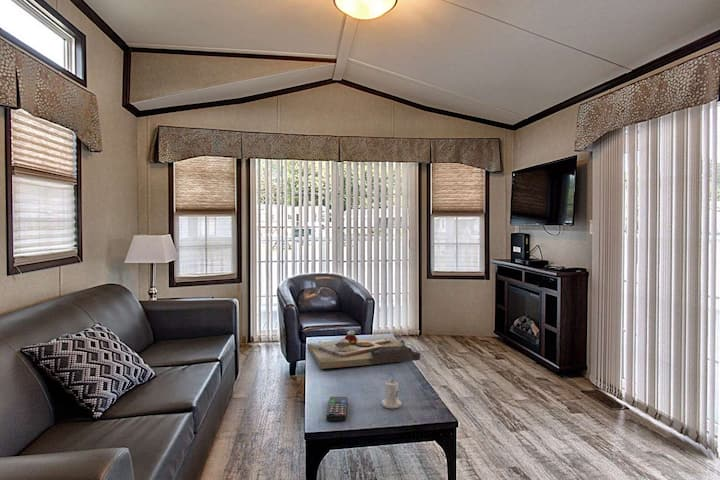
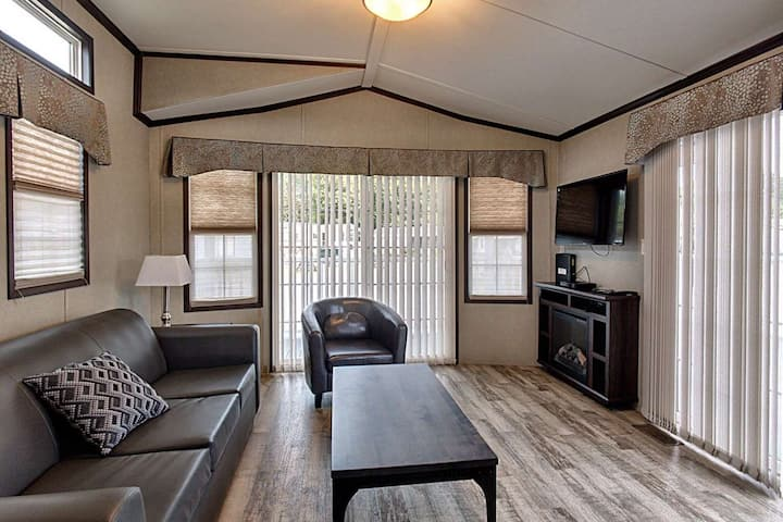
- remote control [325,396,349,421]
- decorative tray [306,330,421,370]
- candle [381,378,402,409]
